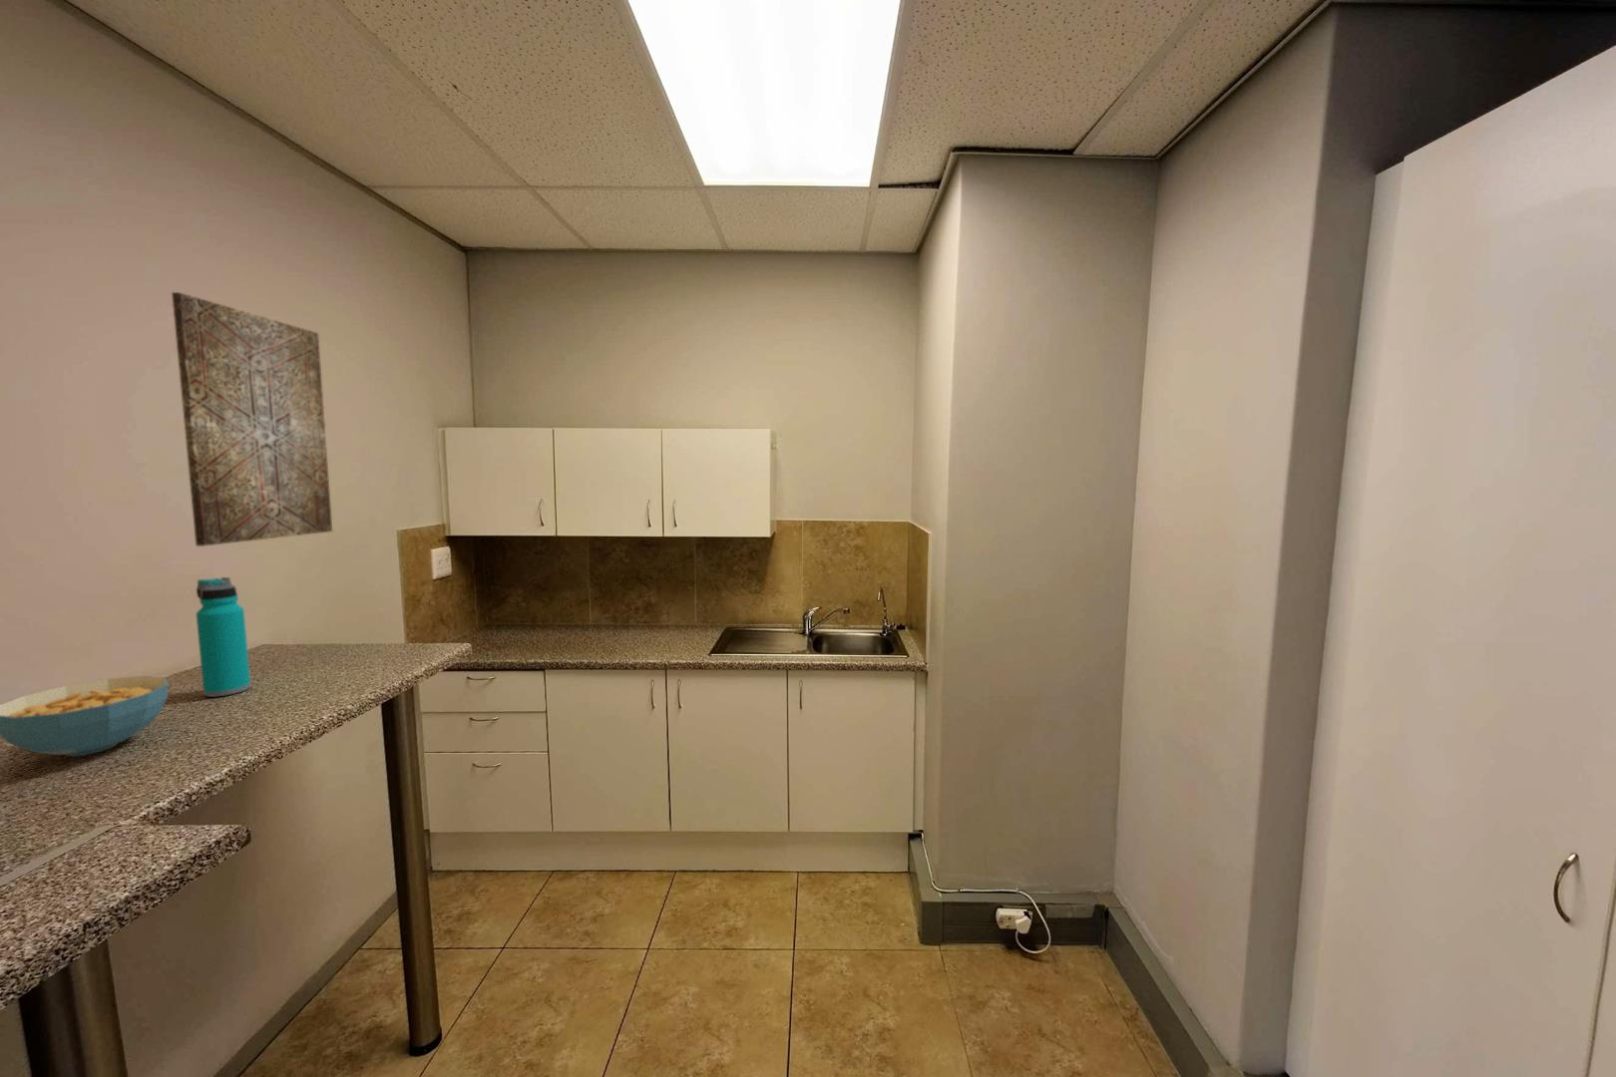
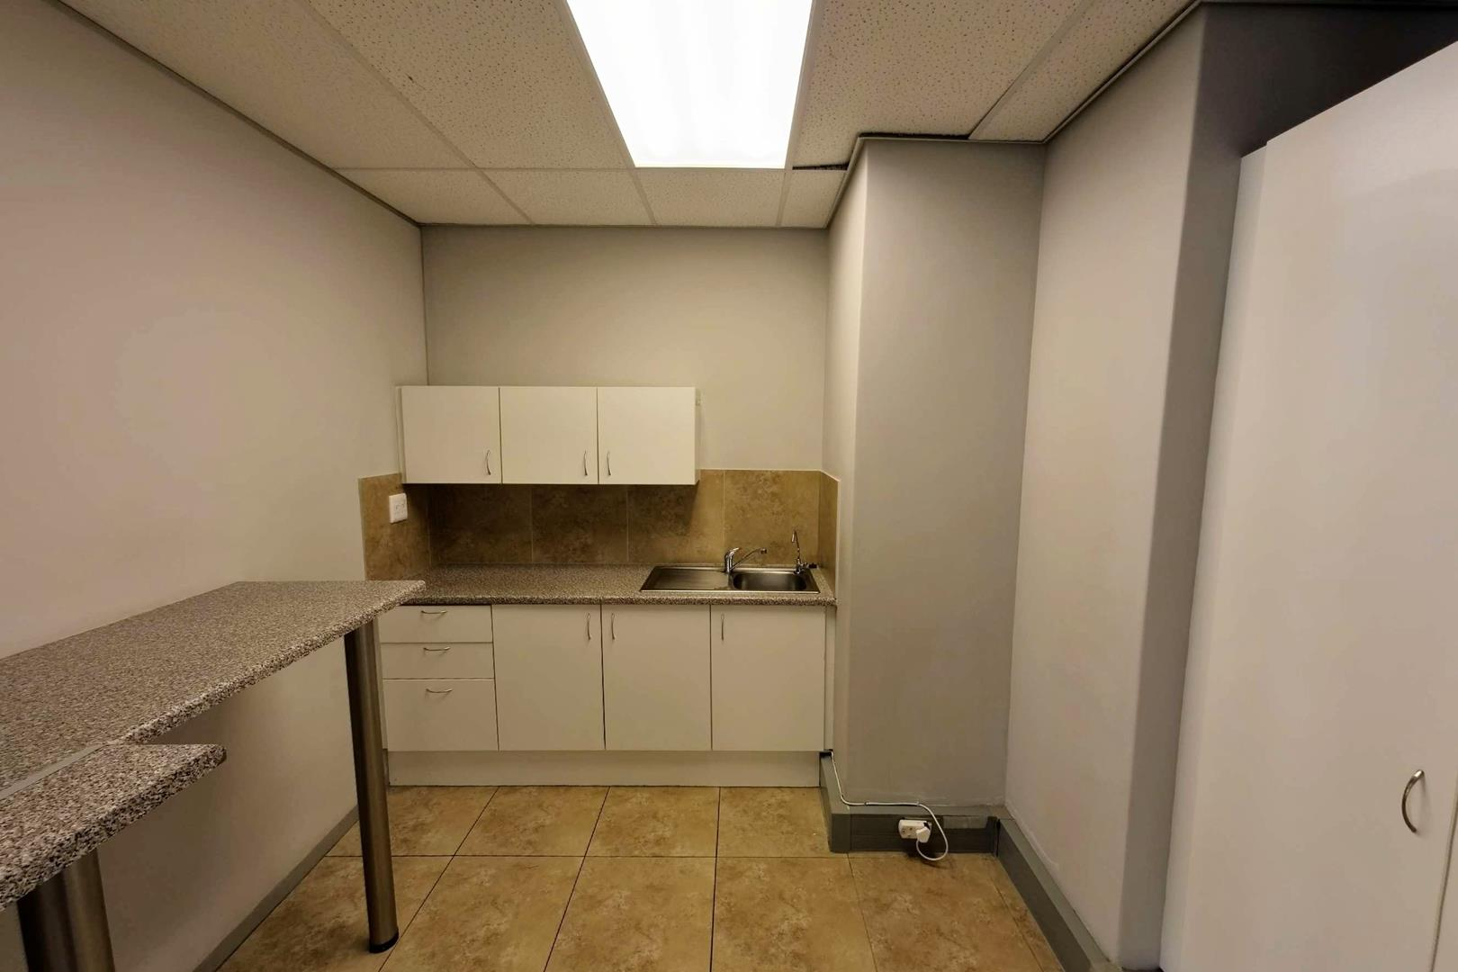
- wall art [171,291,333,547]
- cereal bowl [0,676,170,758]
- water bottle [196,577,251,698]
